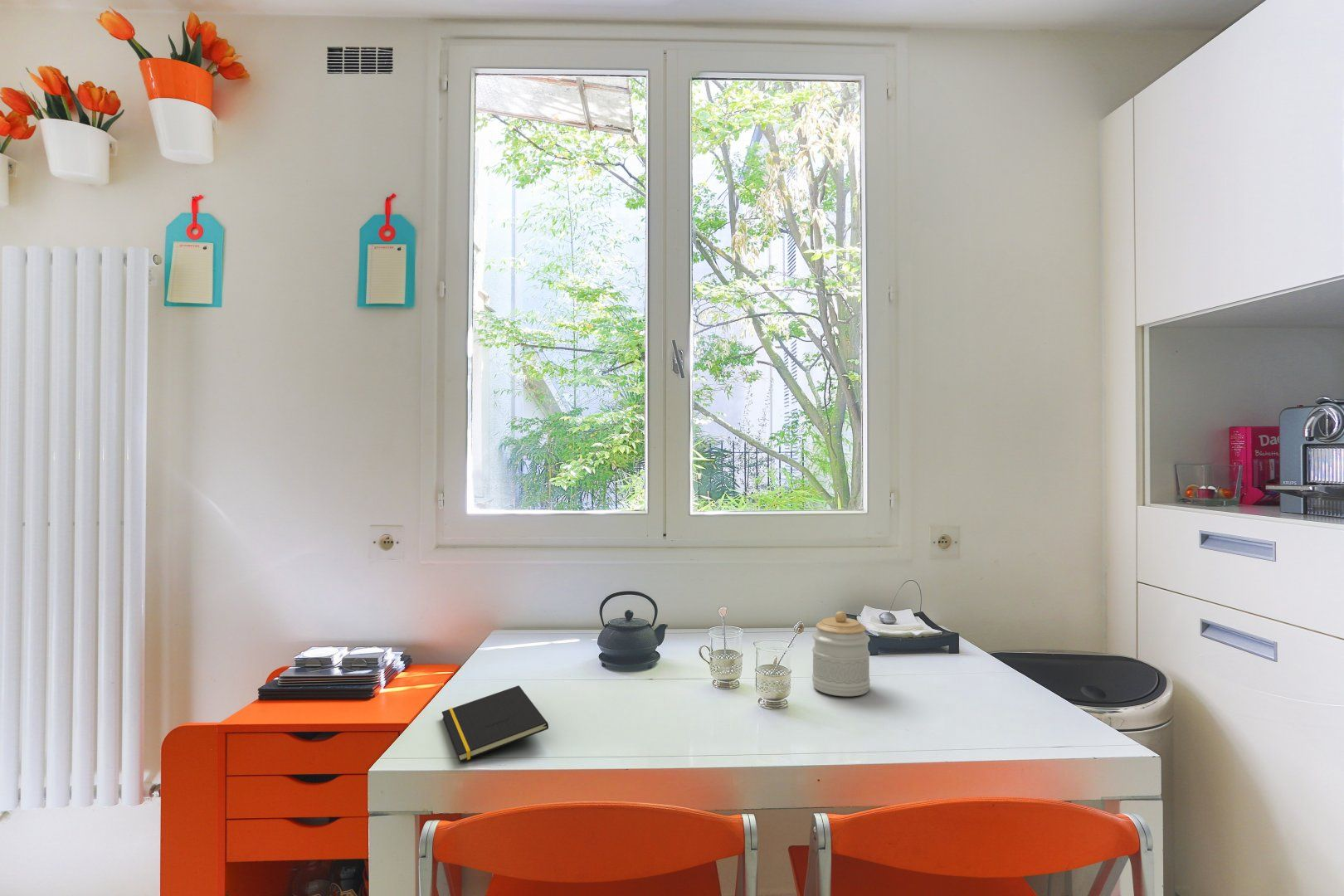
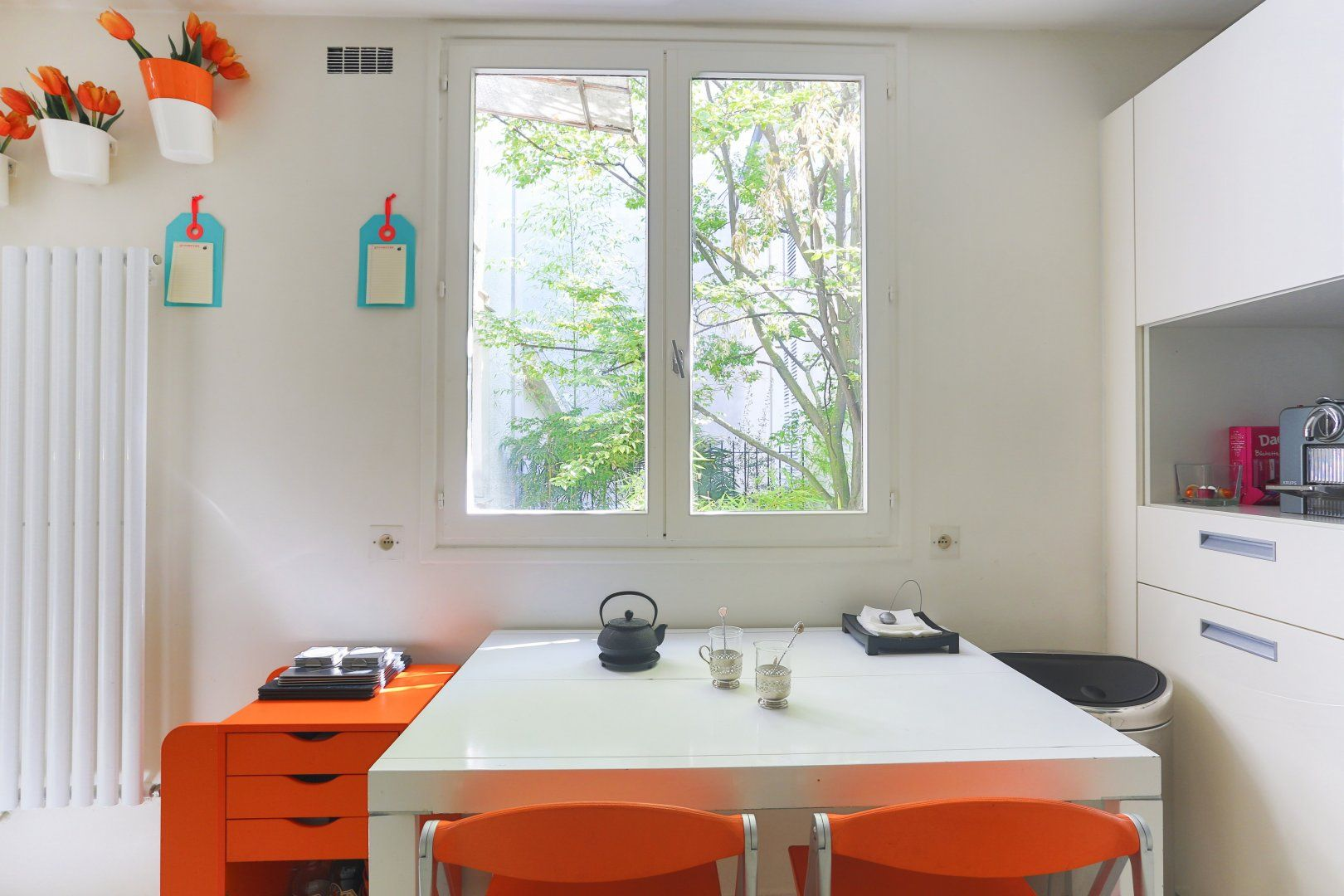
- notepad [441,684,549,762]
- jar [811,611,871,697]
